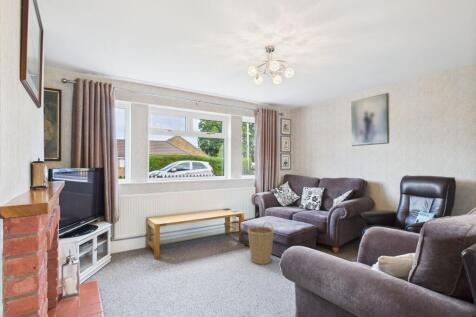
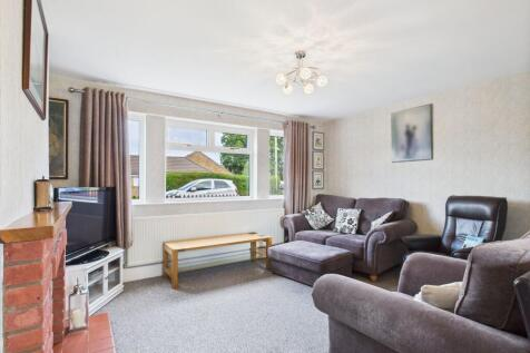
- basket [247,221,275,266]
